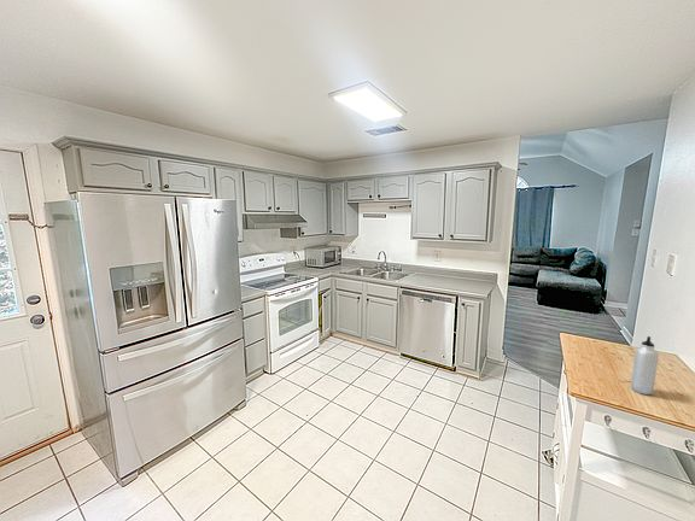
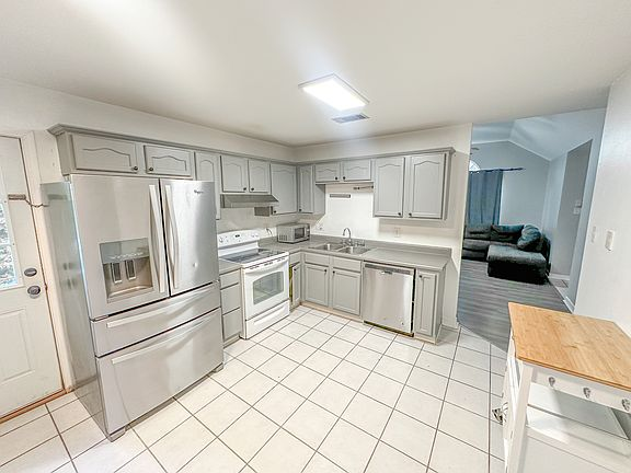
- water bottle [630,335,660,396]
